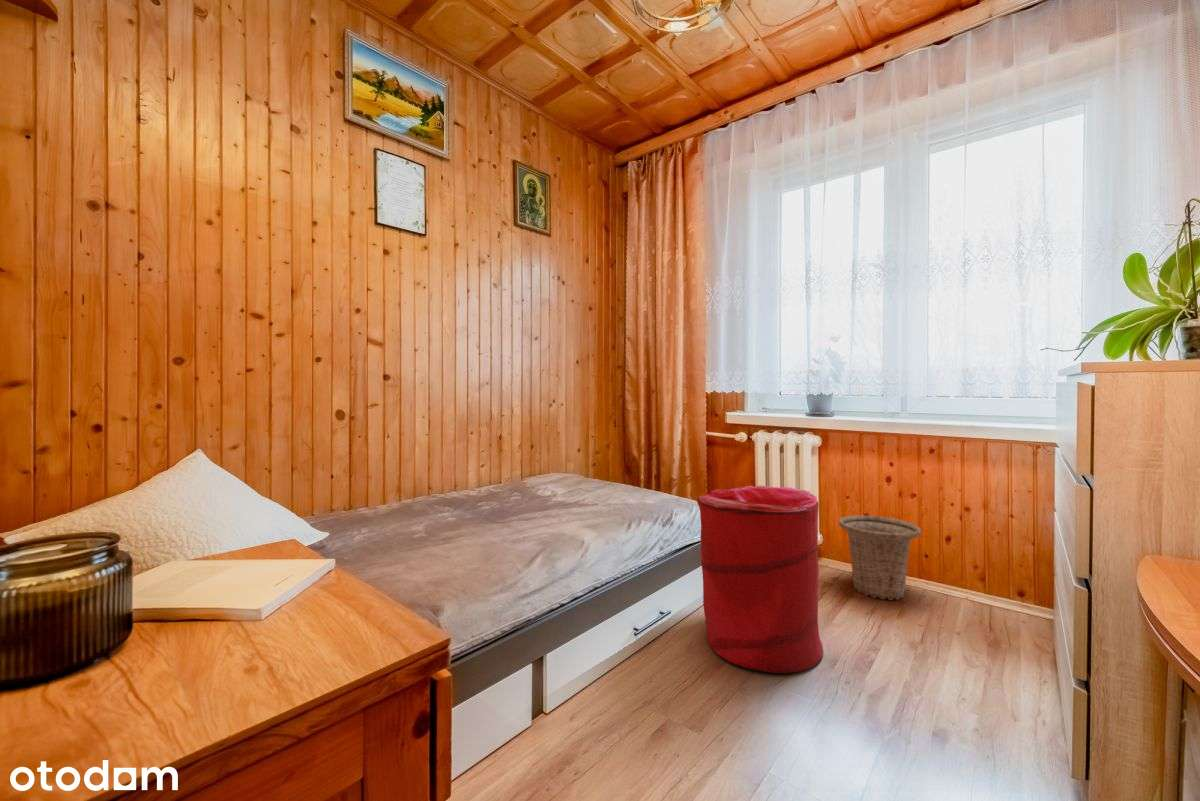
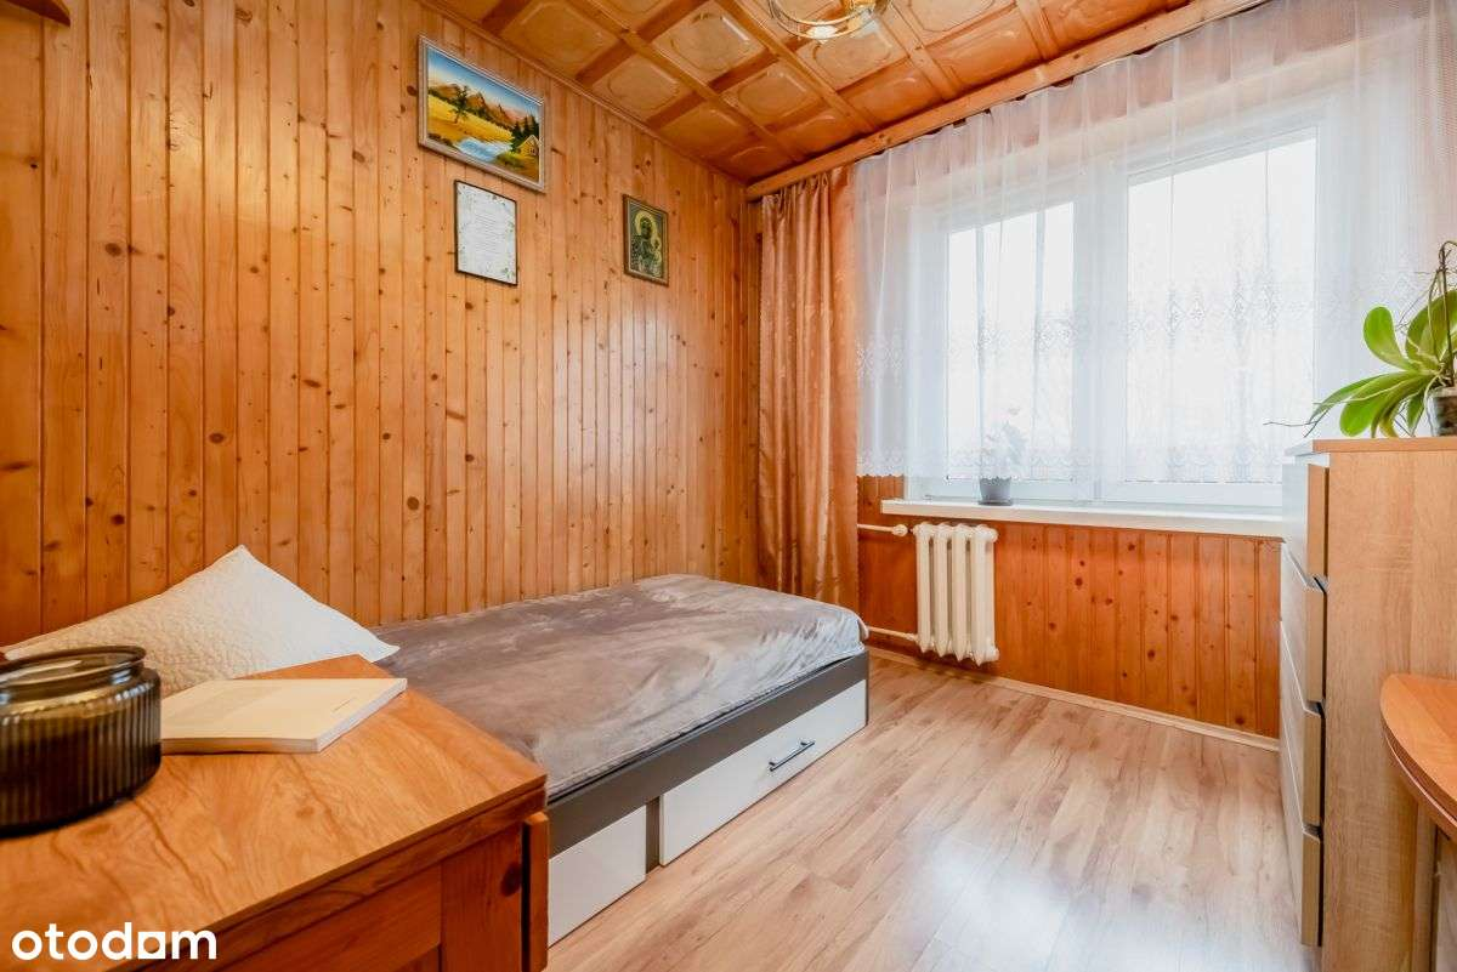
- basket [837,514,922,601]
- laundry hamper [696,485,825,674]
